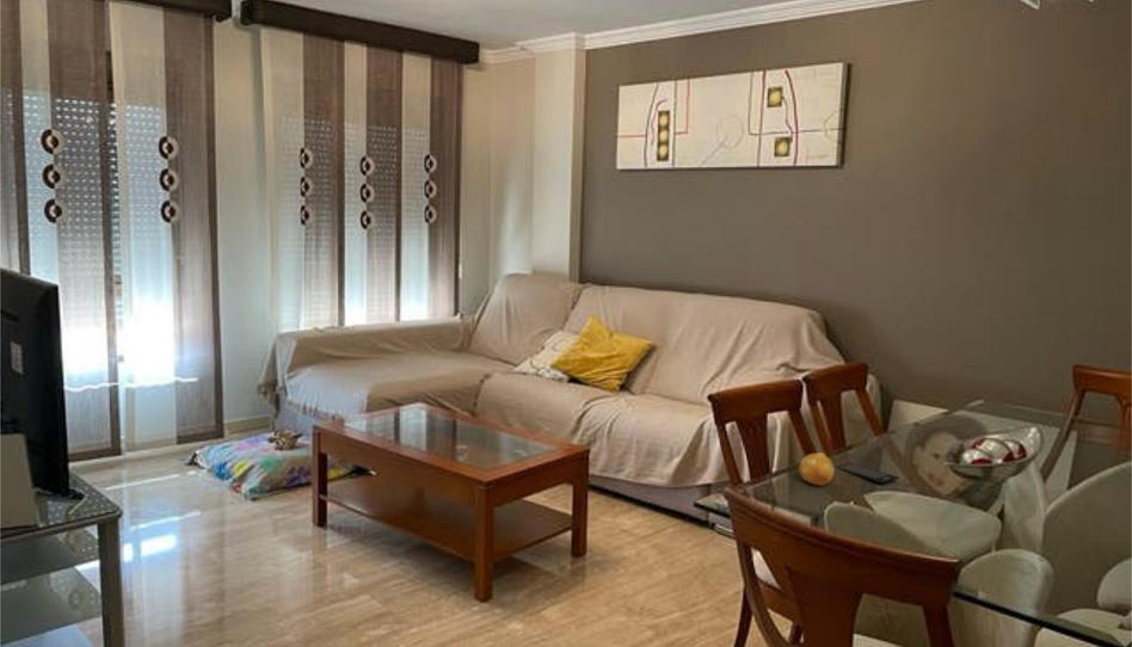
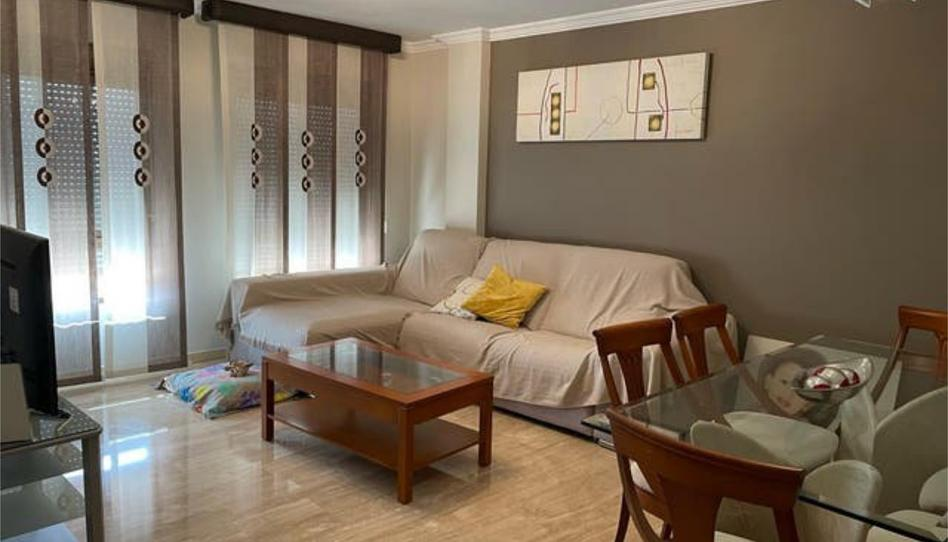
- smartphone [835,462,900,483]
- fruit [798,451,835,487]
